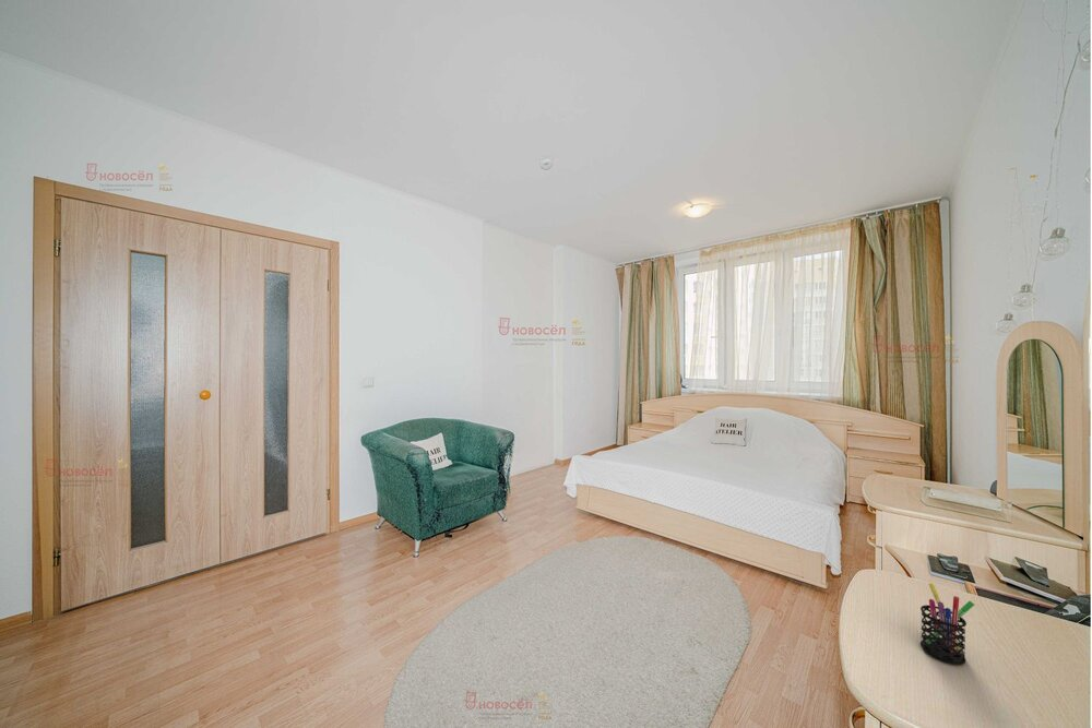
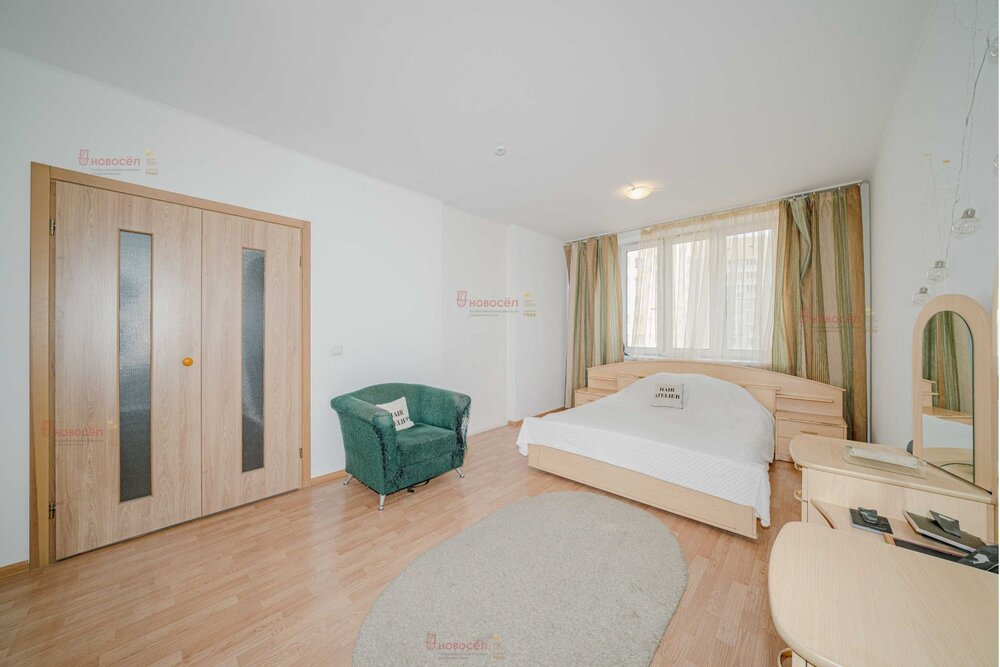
- pen holder [919,583,975,666]
